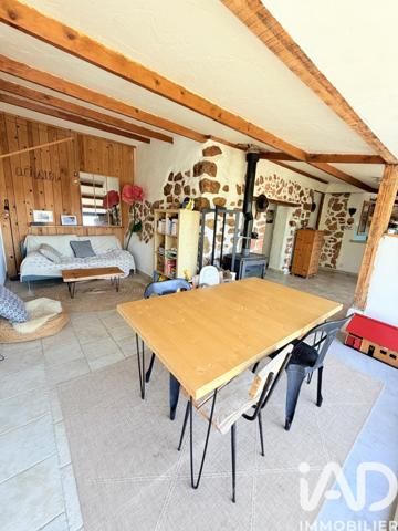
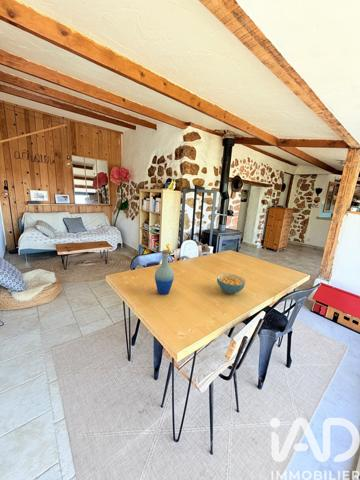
+ bottle [154,249,175,296]
+ cereal bowl [216,273,246,294]
